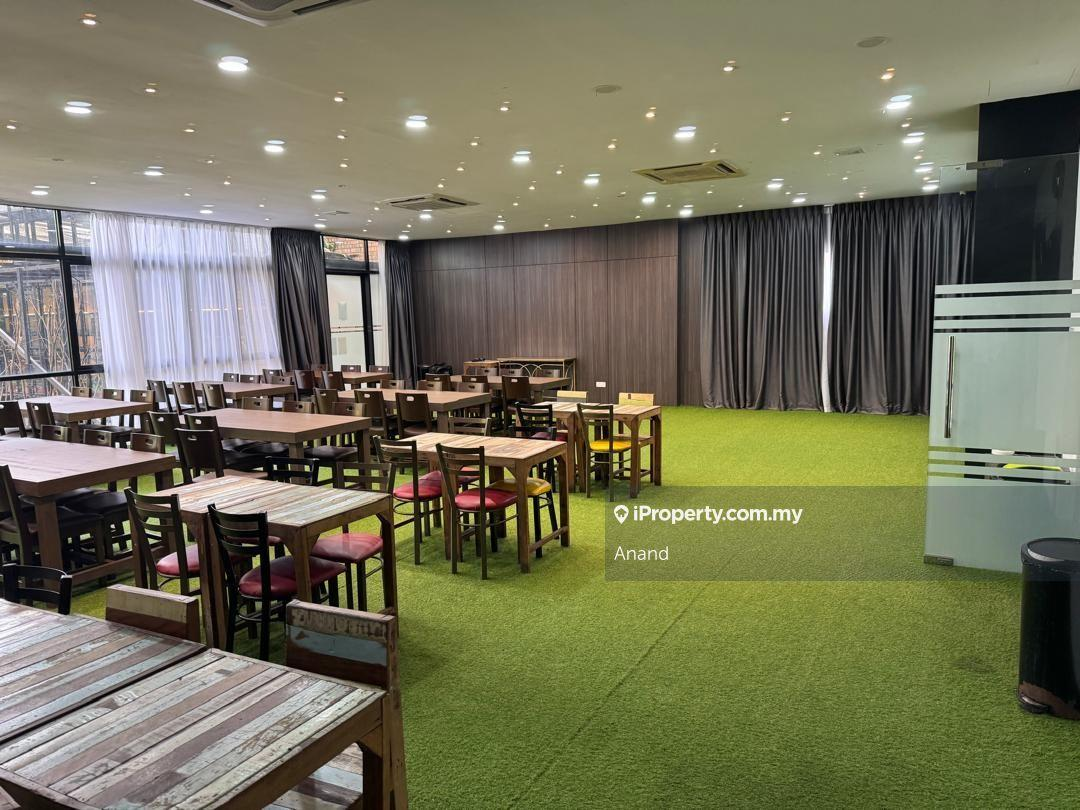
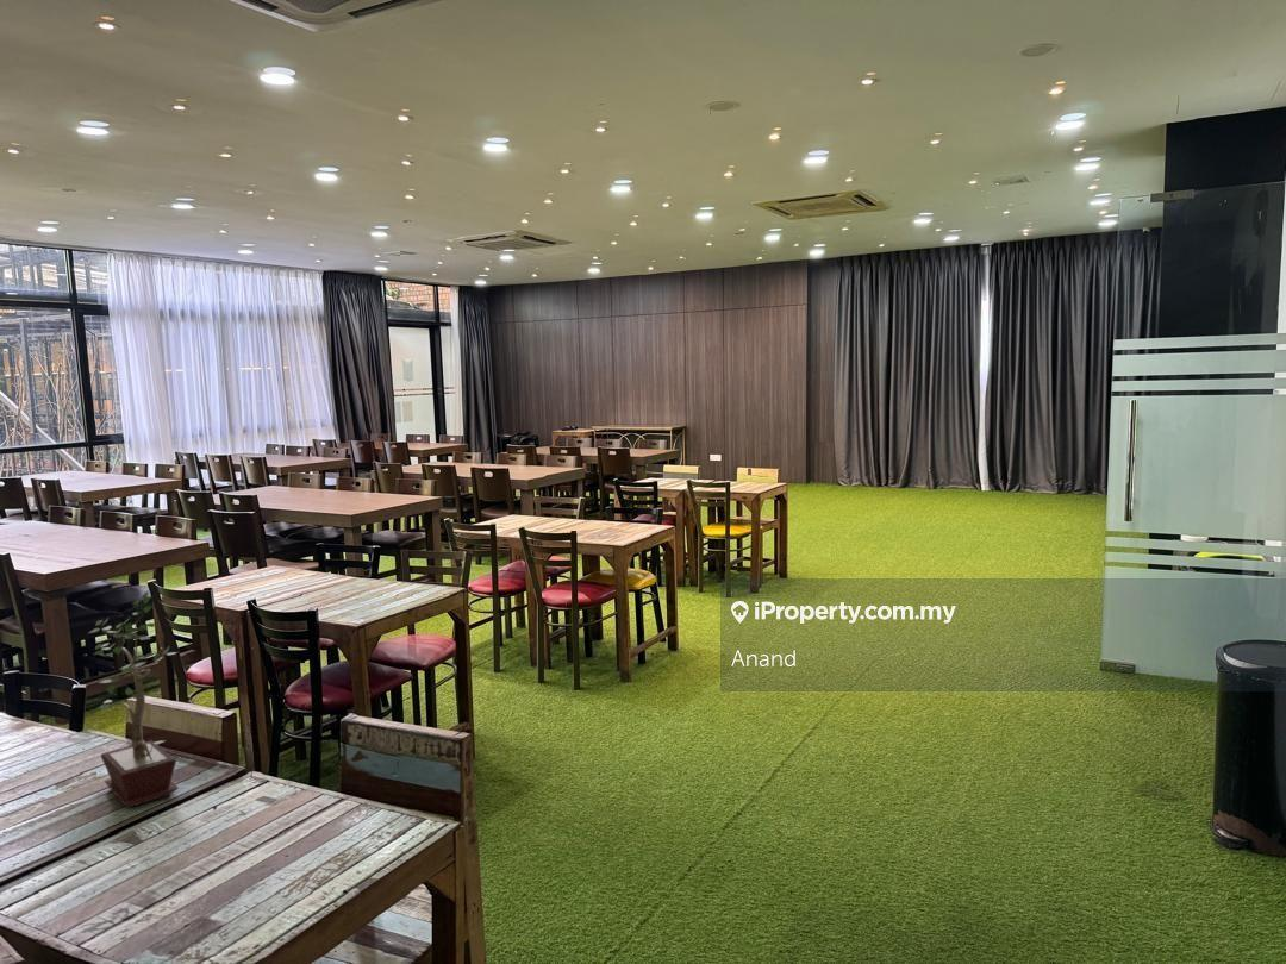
+ potted plant [88,590,180,808]
